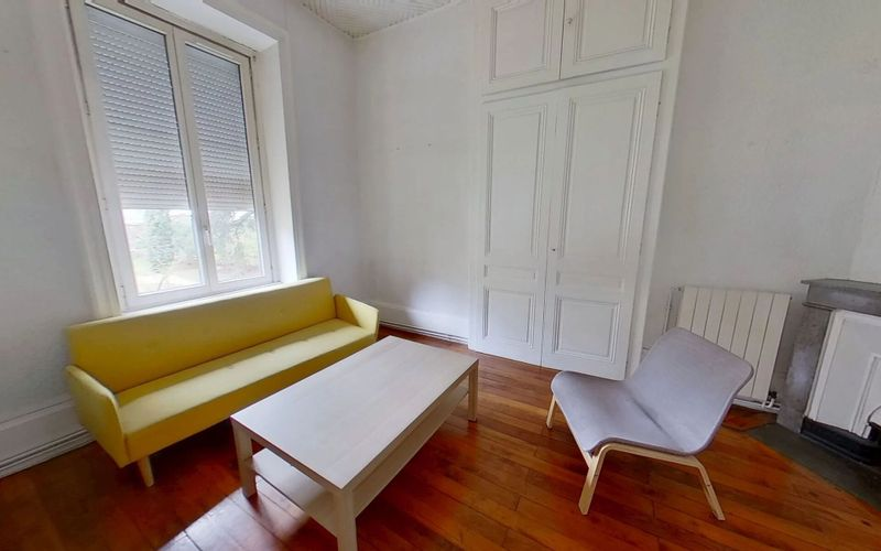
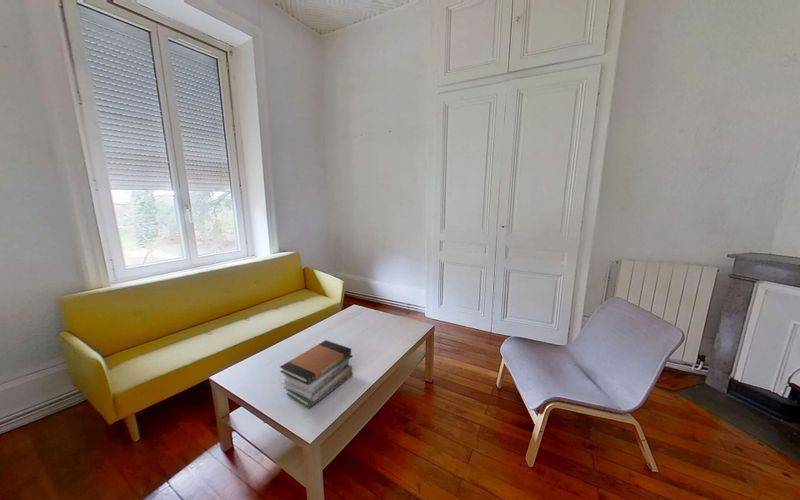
+ book stack [279,339,353,409]
